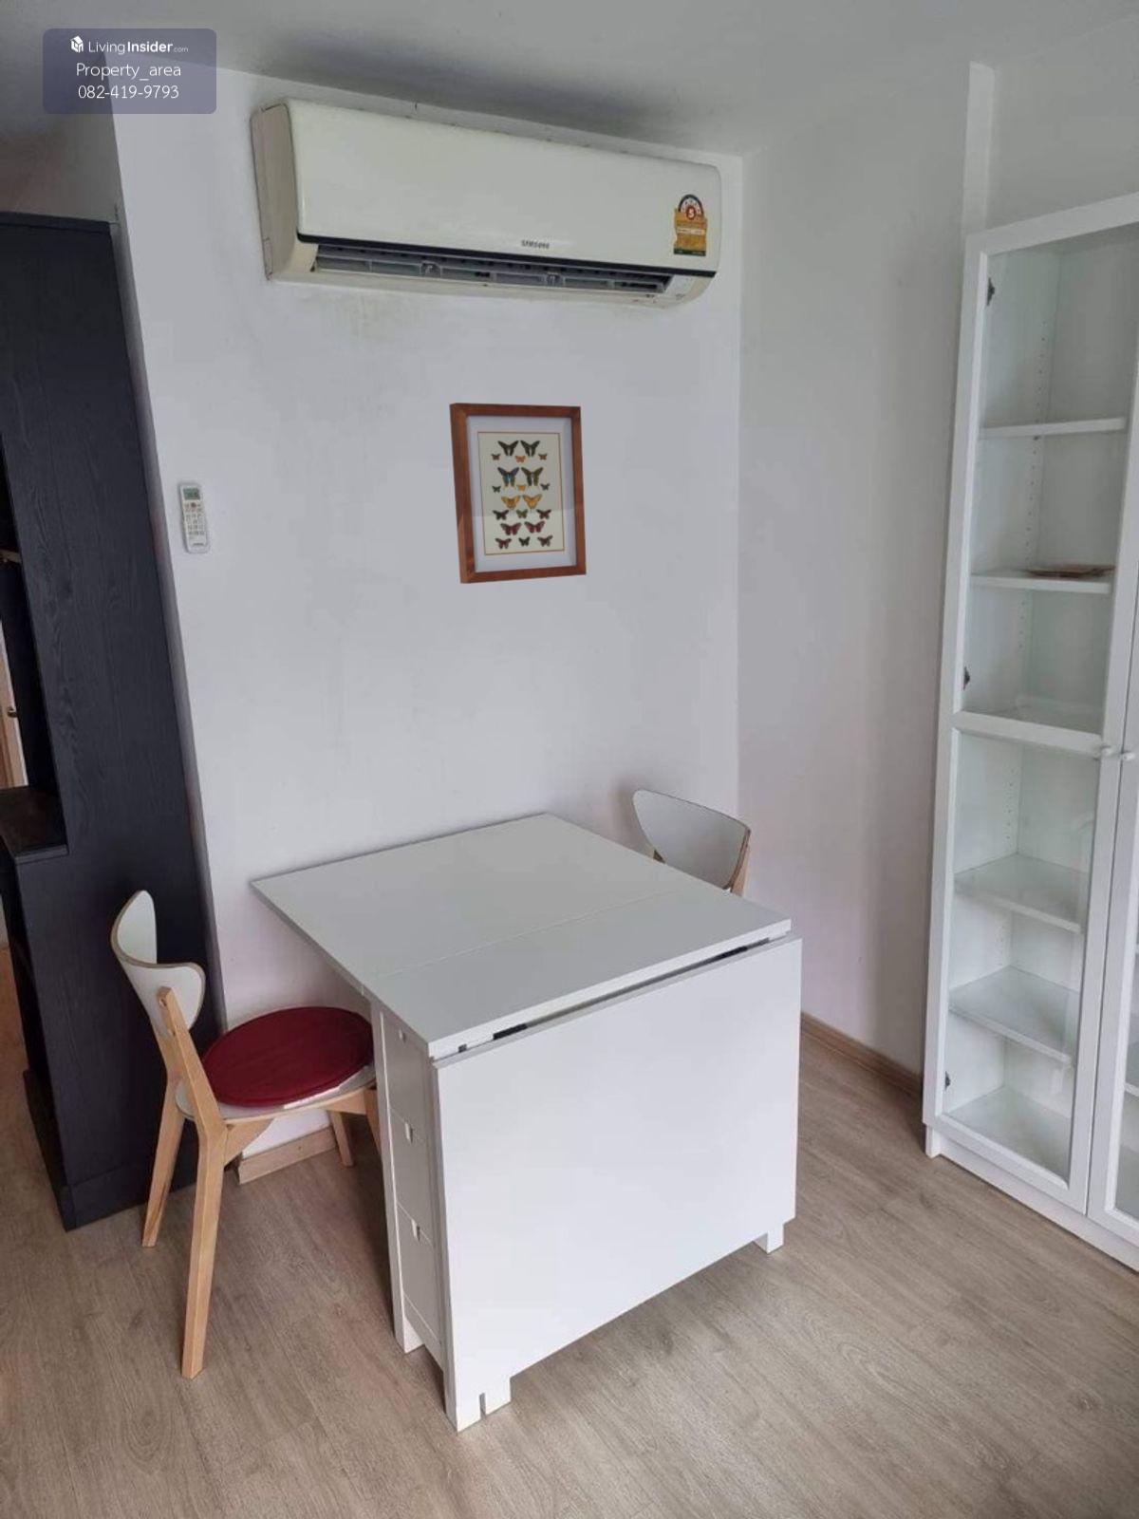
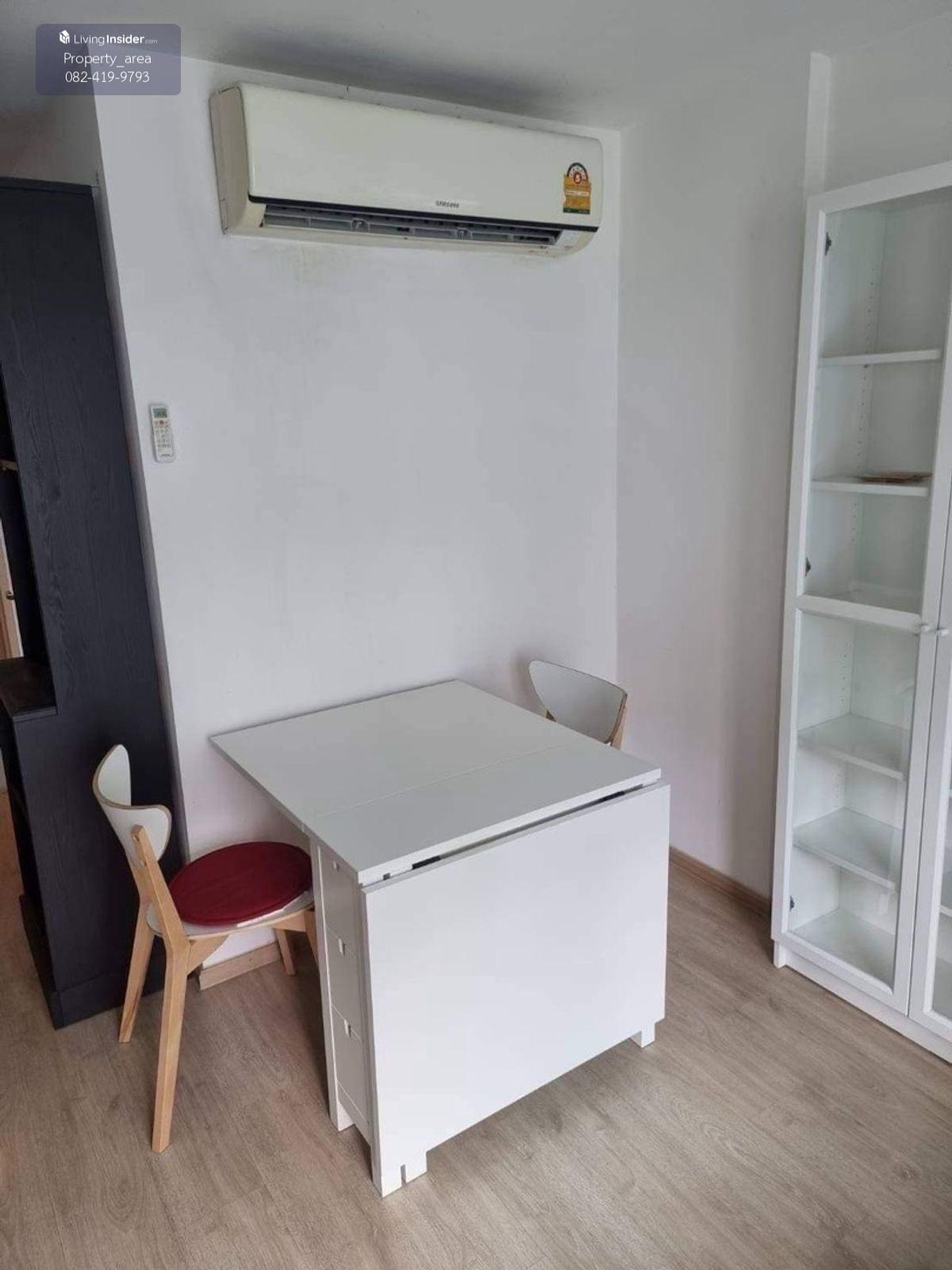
- wall art [447,402,587,585]
